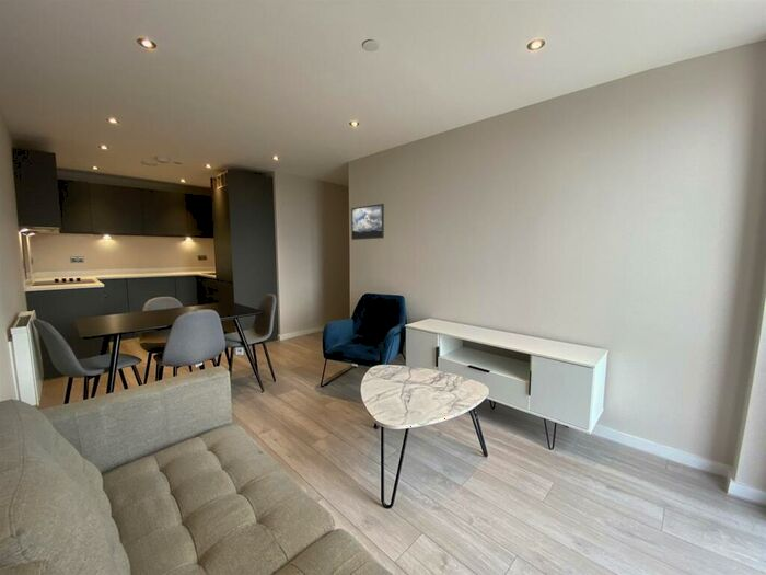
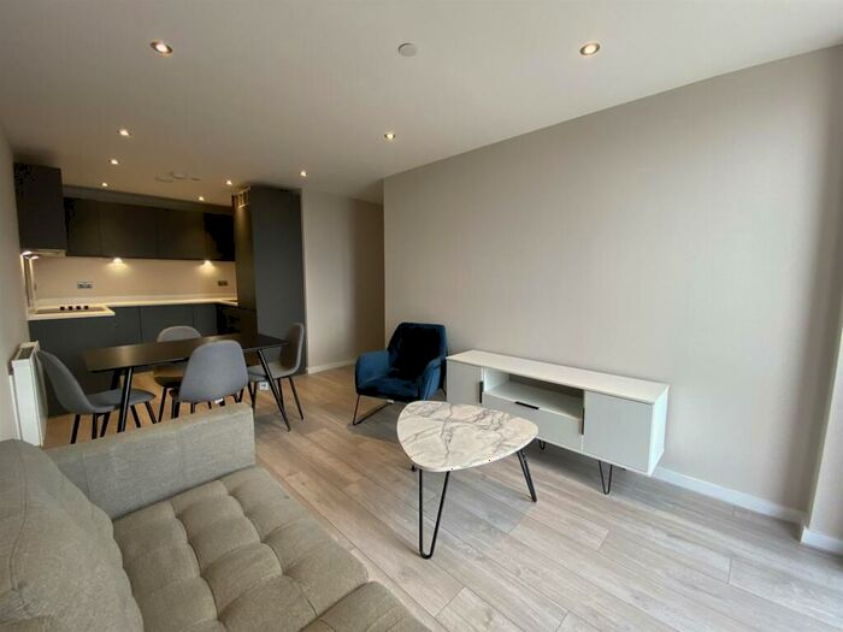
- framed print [350,203,385,241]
